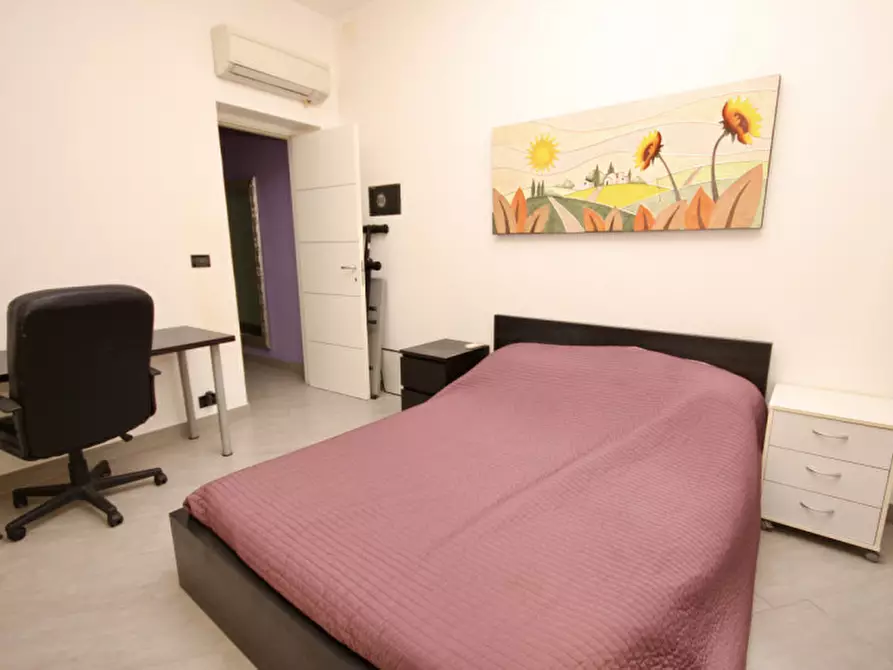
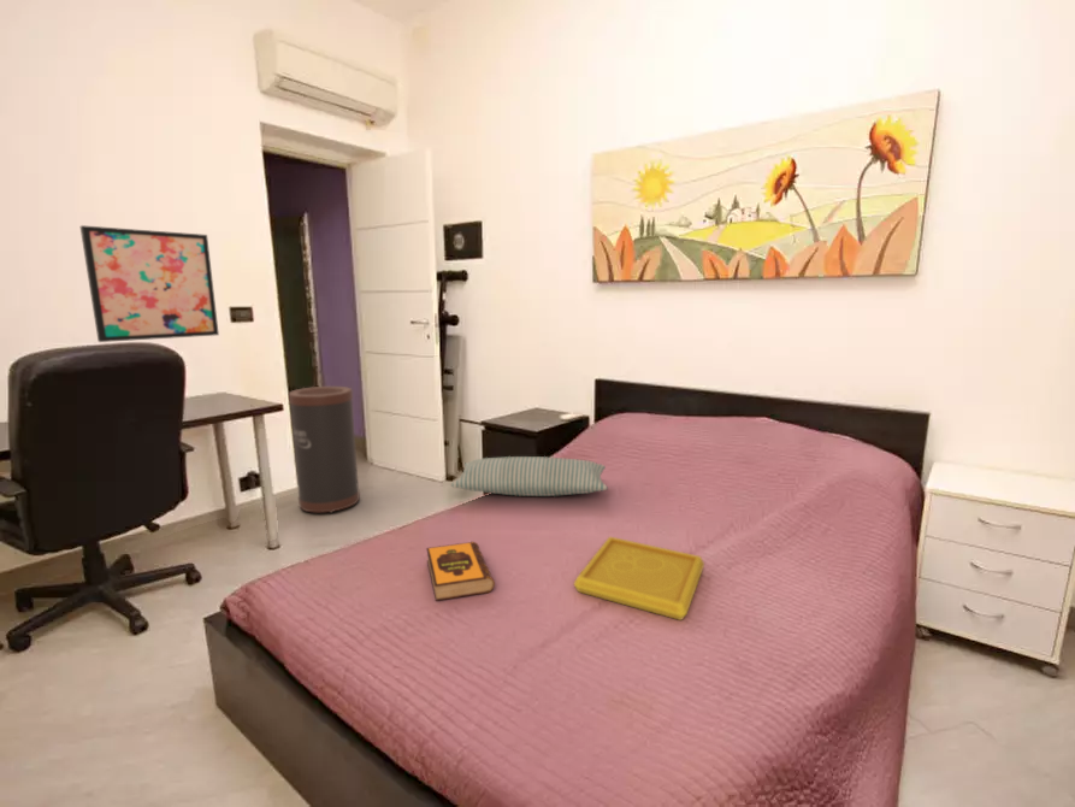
+ trash can [288,385,361,514]
+ pillow [450,455,609,497]
+ wall art [79,224,220,343]
+ hardback book [425,541,496,602]
+ serving tray [573,536,705,622]
